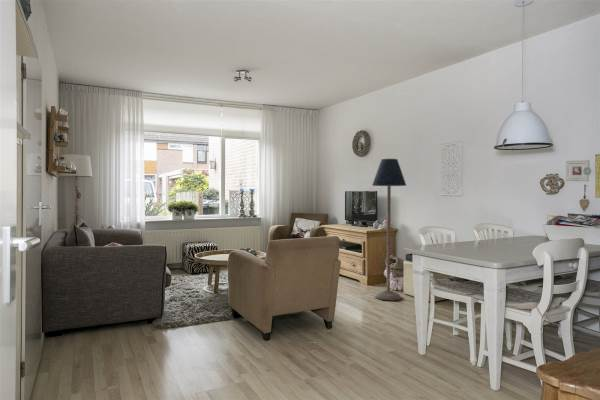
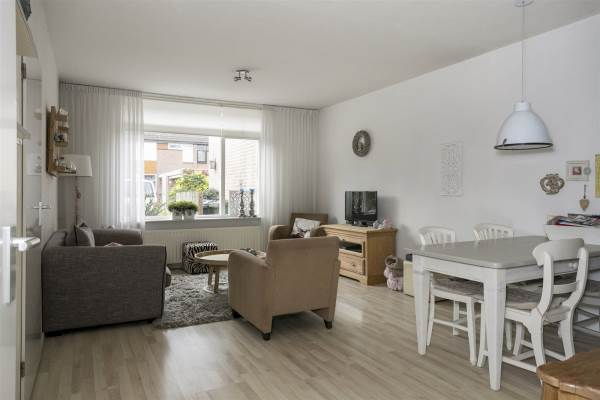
- floor lamp [371,158,407,302]
